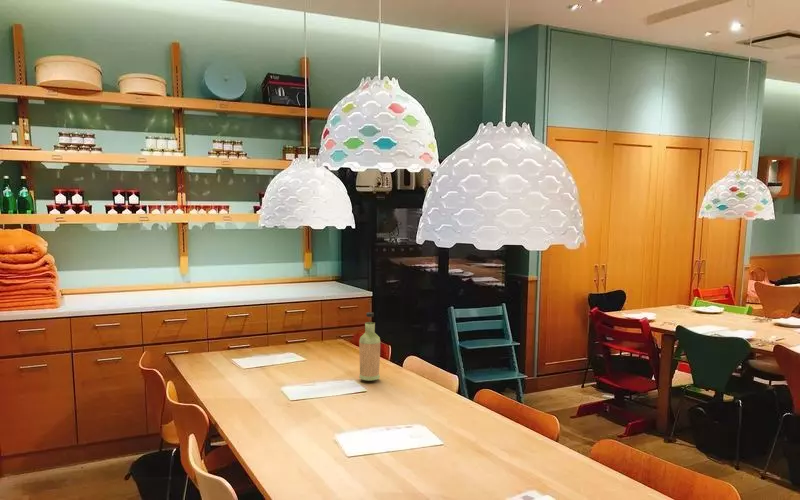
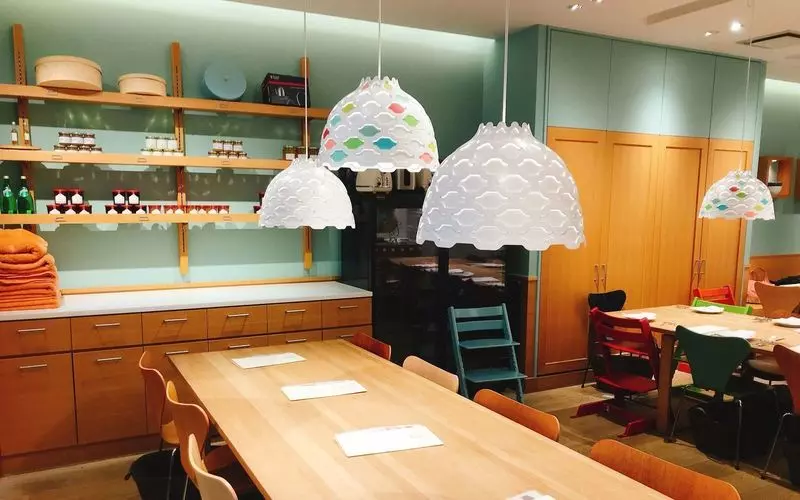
- bottle [358,311,381,381]
